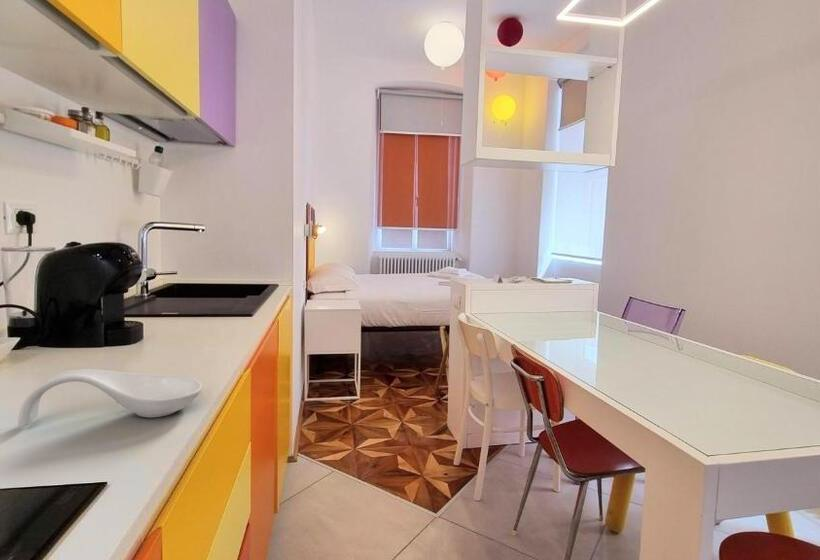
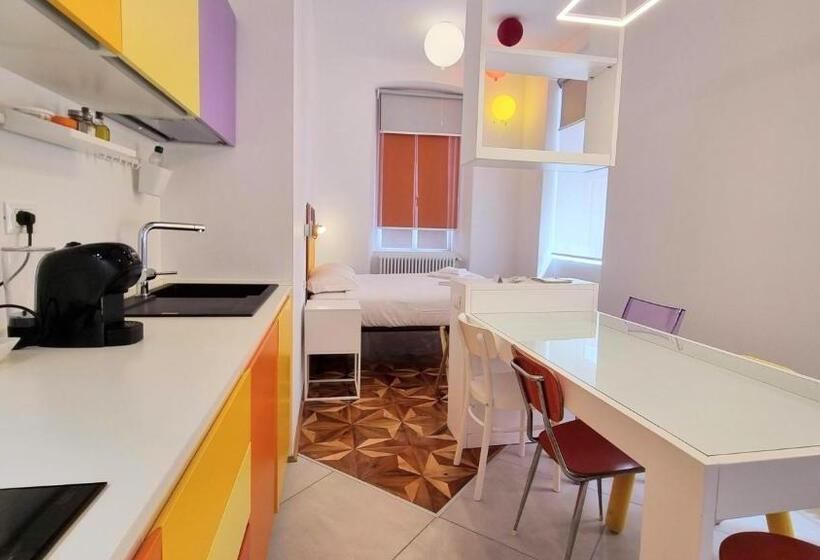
- spoon rest [17,368,203,428]
